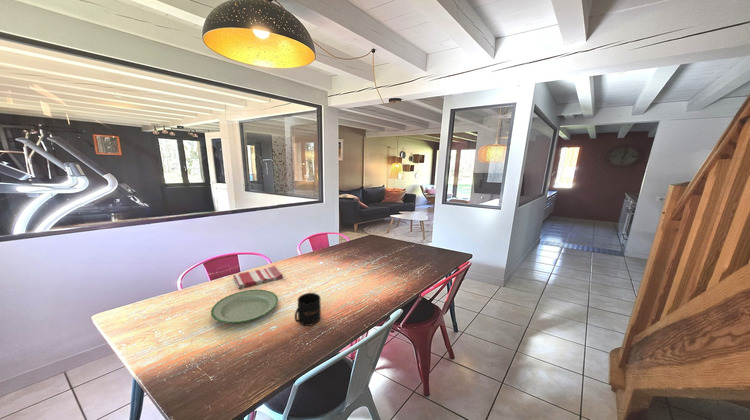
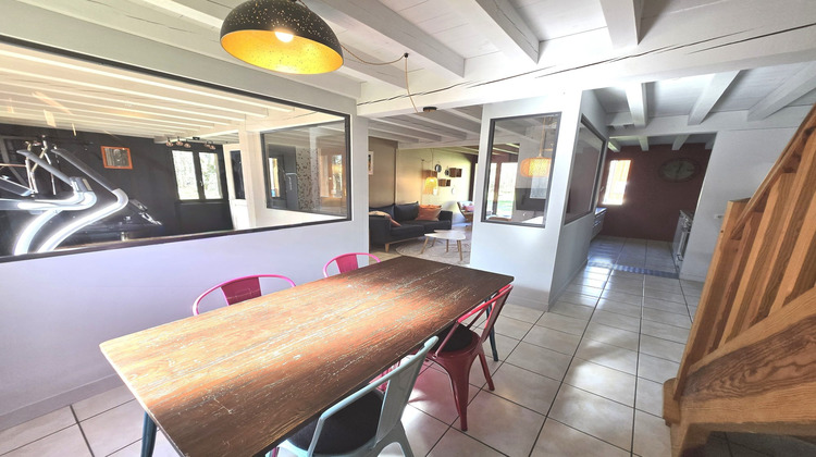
- plate [210,289,279,324]
- mug [294,292,322,327]
- dish towel [232,265,284,289]
